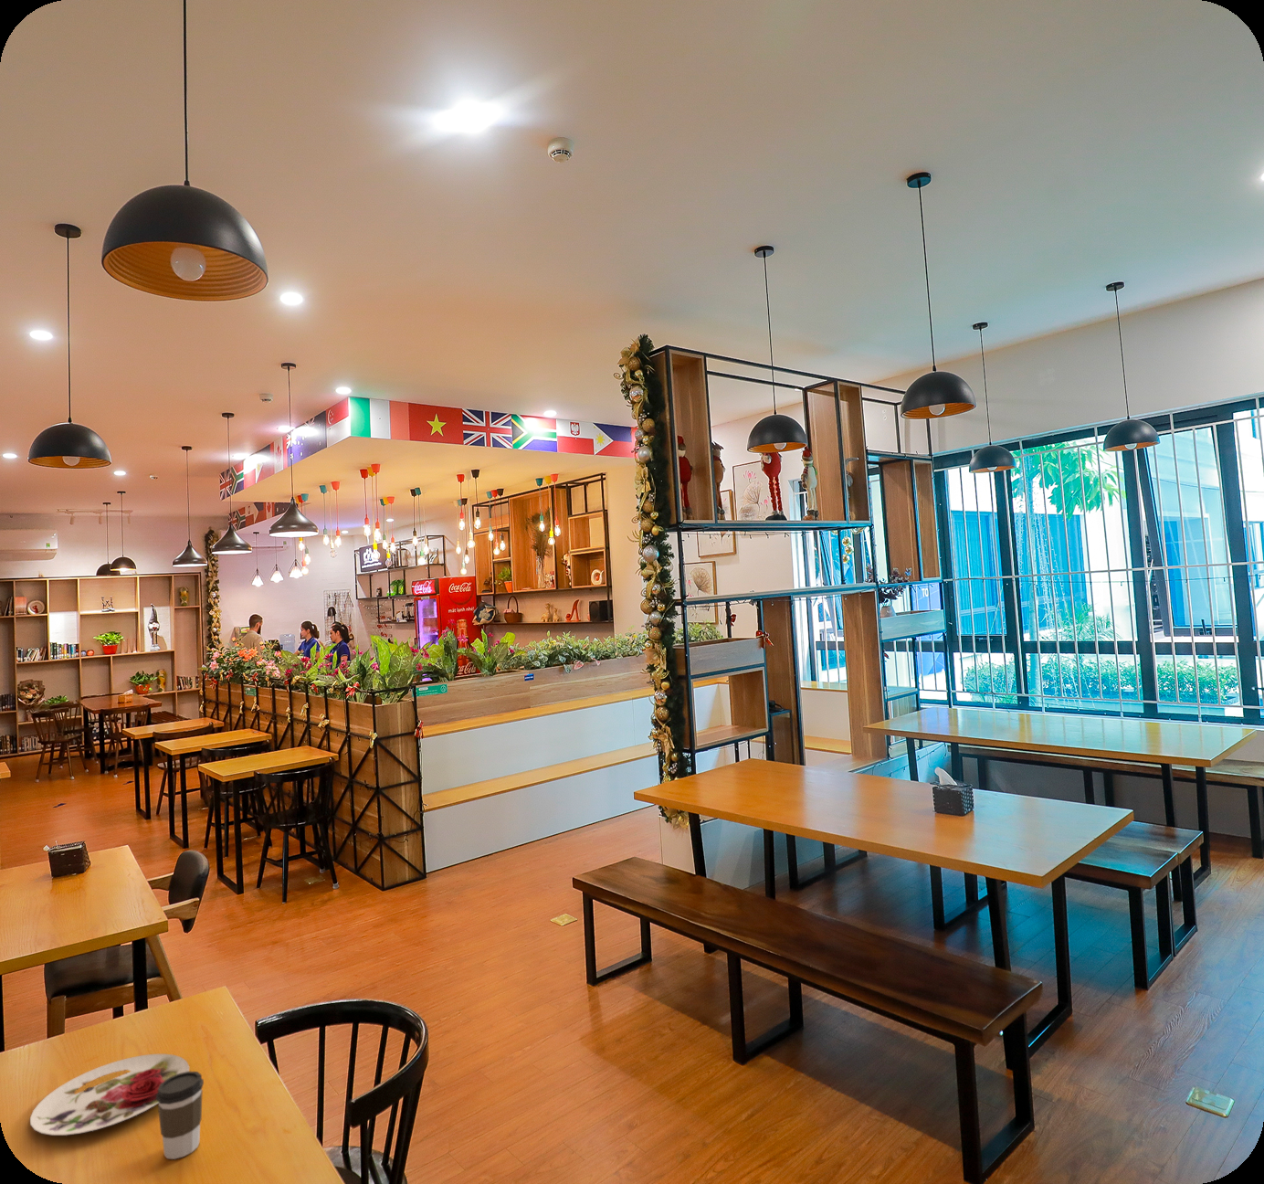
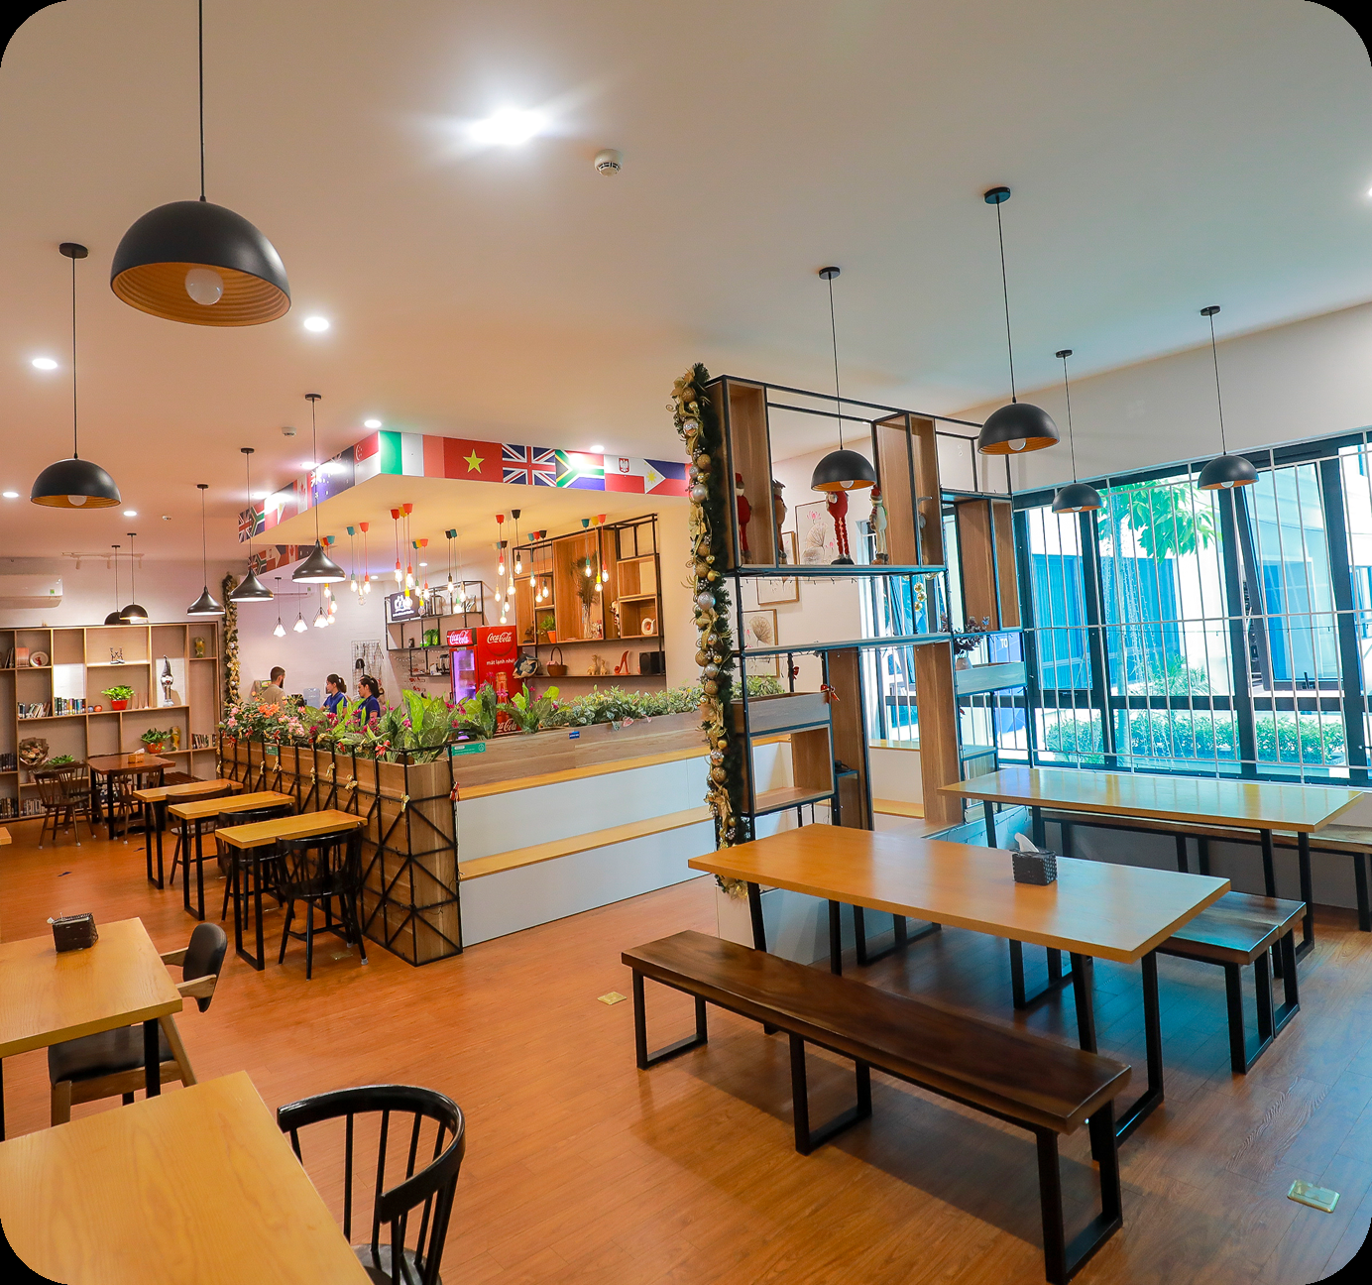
- coffee cup [156,1070,205,1161]
- plate [29,1054,190,1136]
